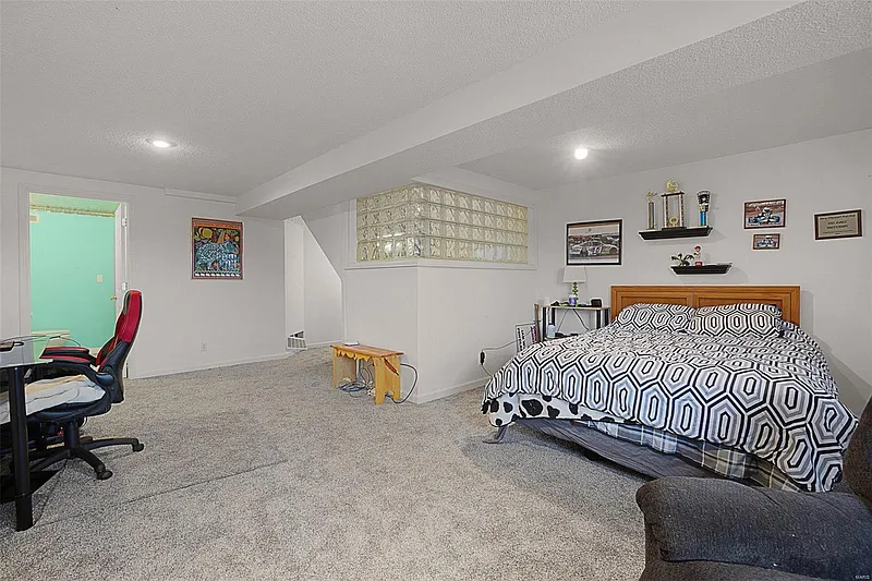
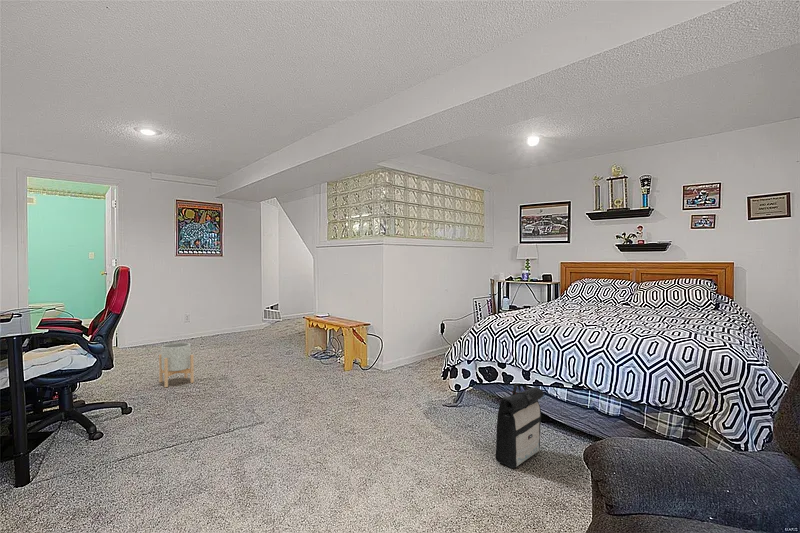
+ planter [158,342,195,388]
+ backpack [495,382,545,469]
